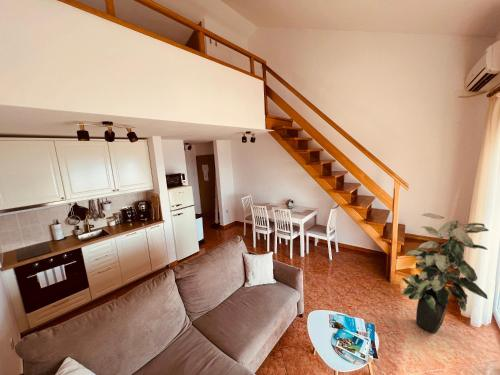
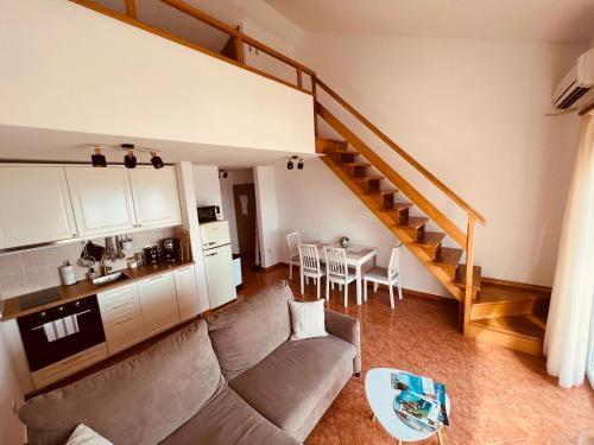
- indoor plant [401,212,490,335]
